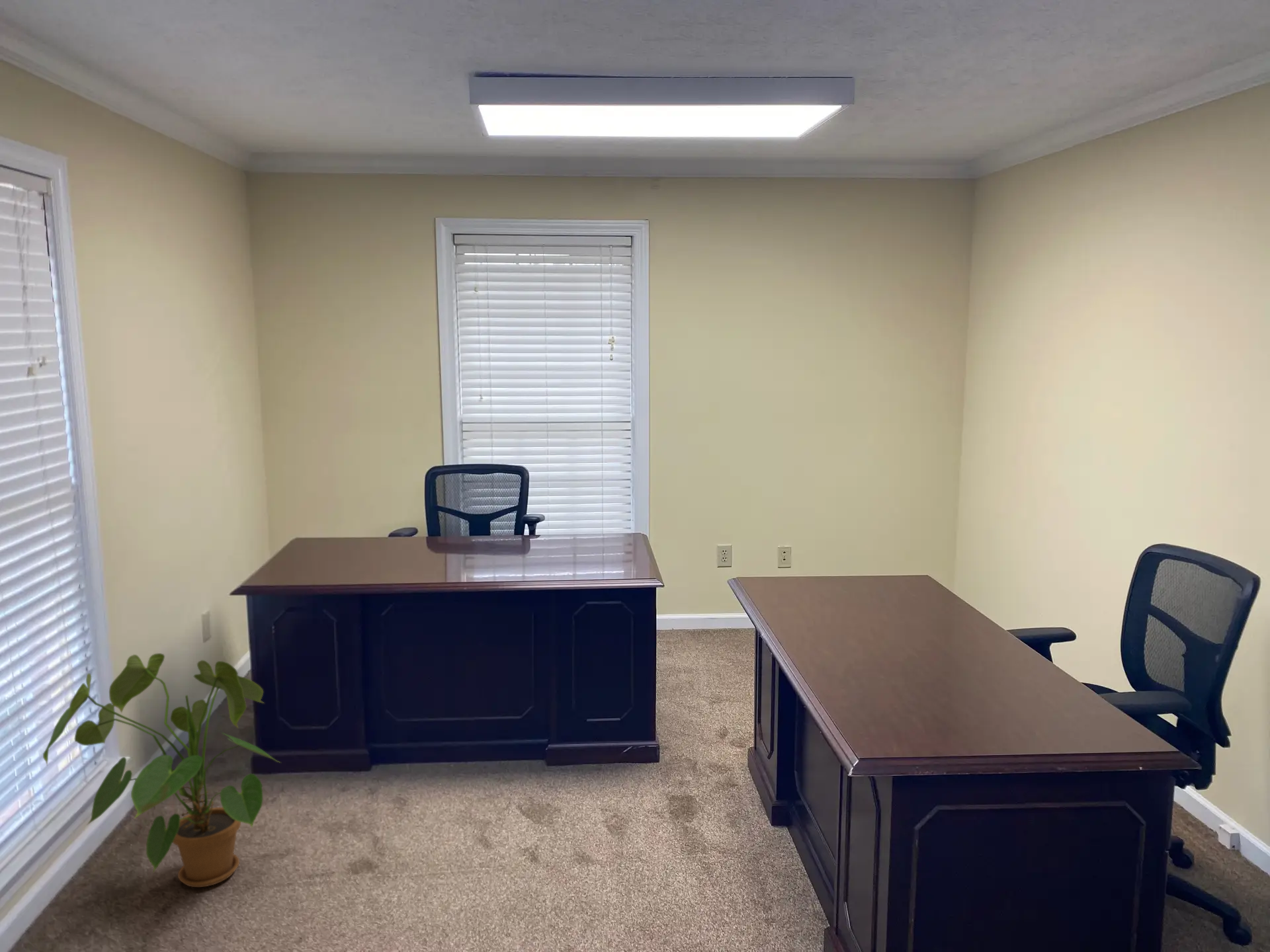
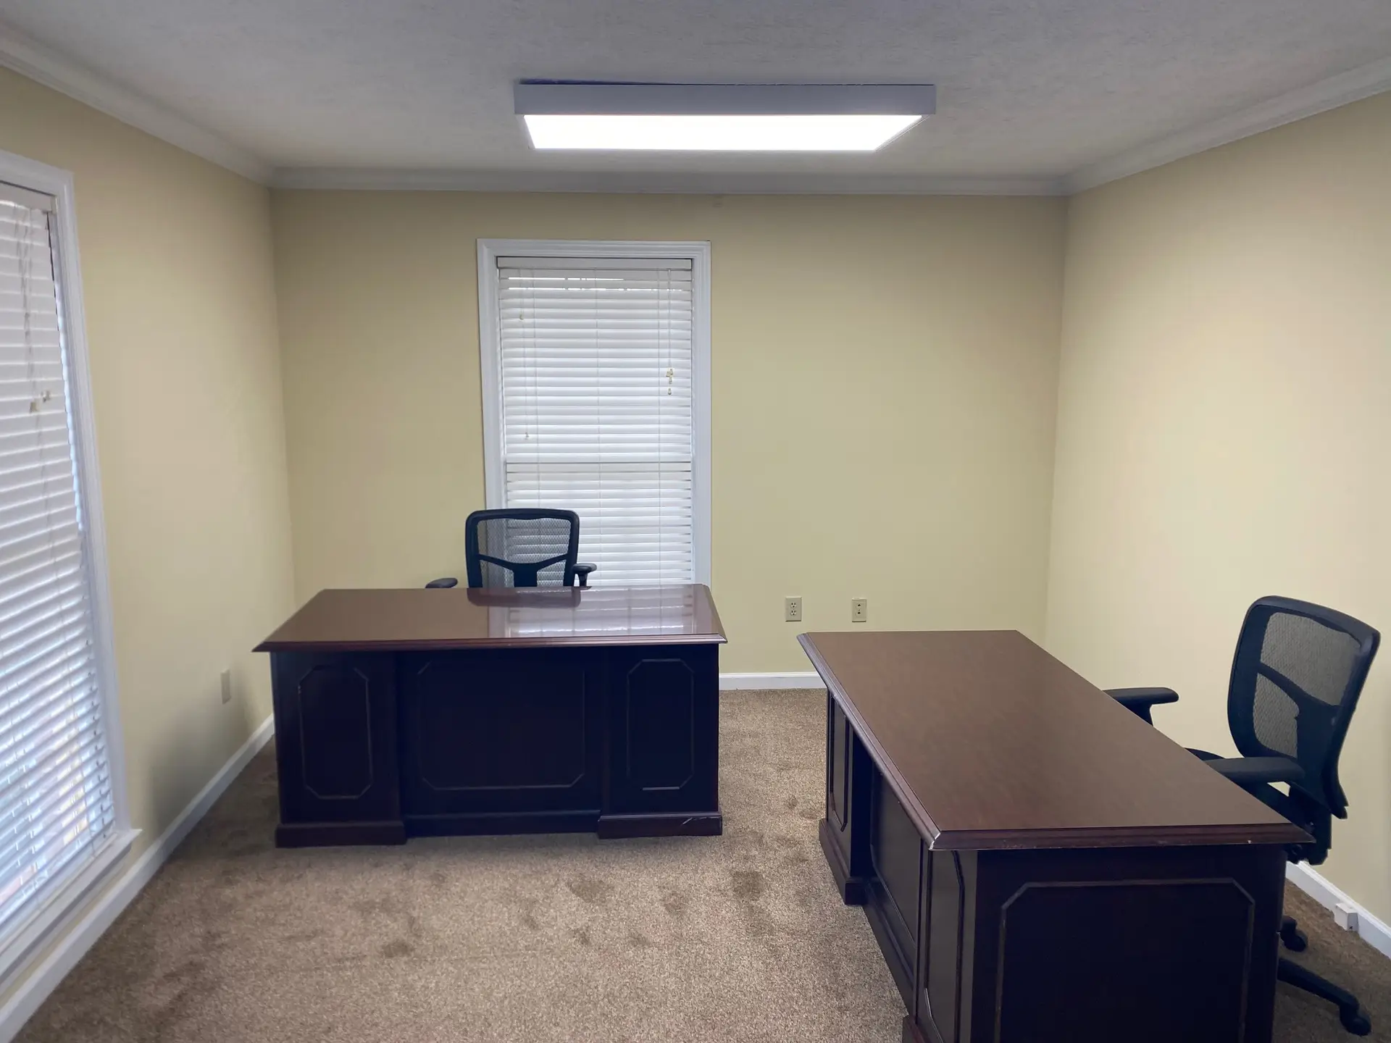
- house plant [42,653,282,888]
